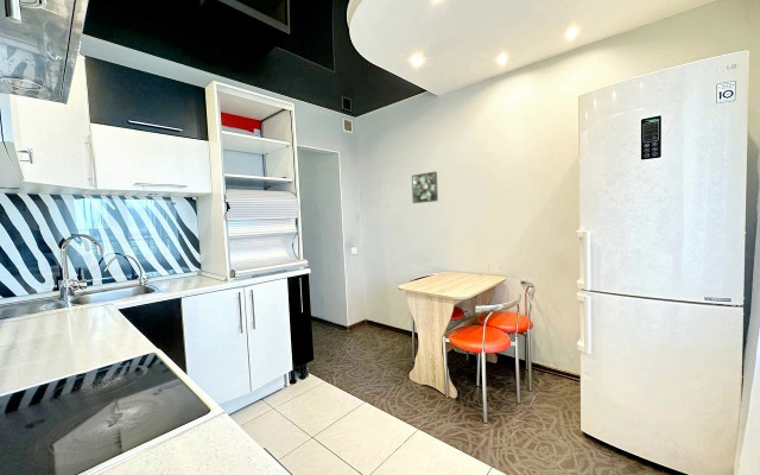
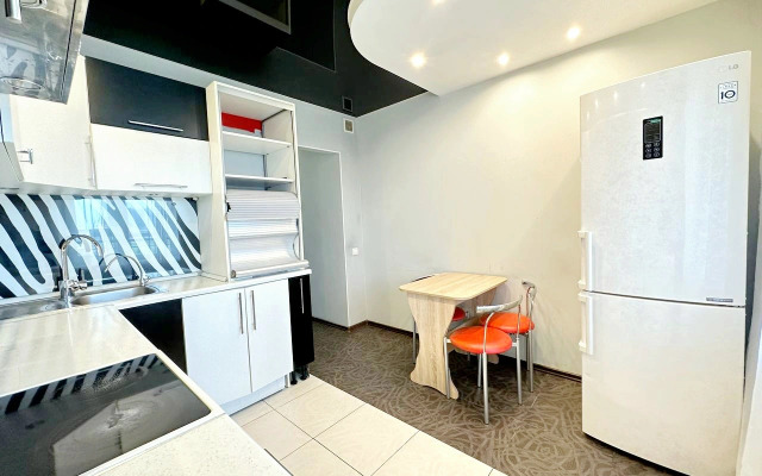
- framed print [411,170,439,204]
